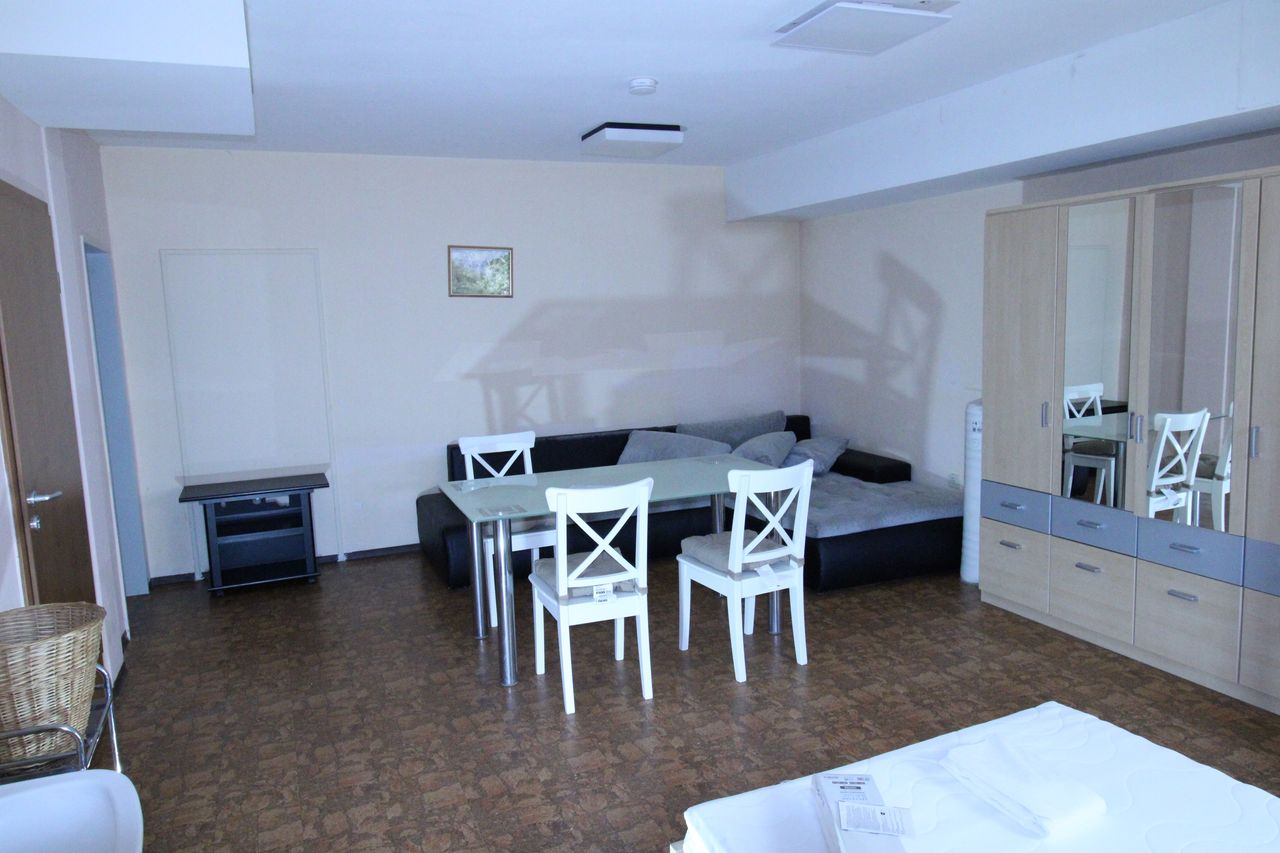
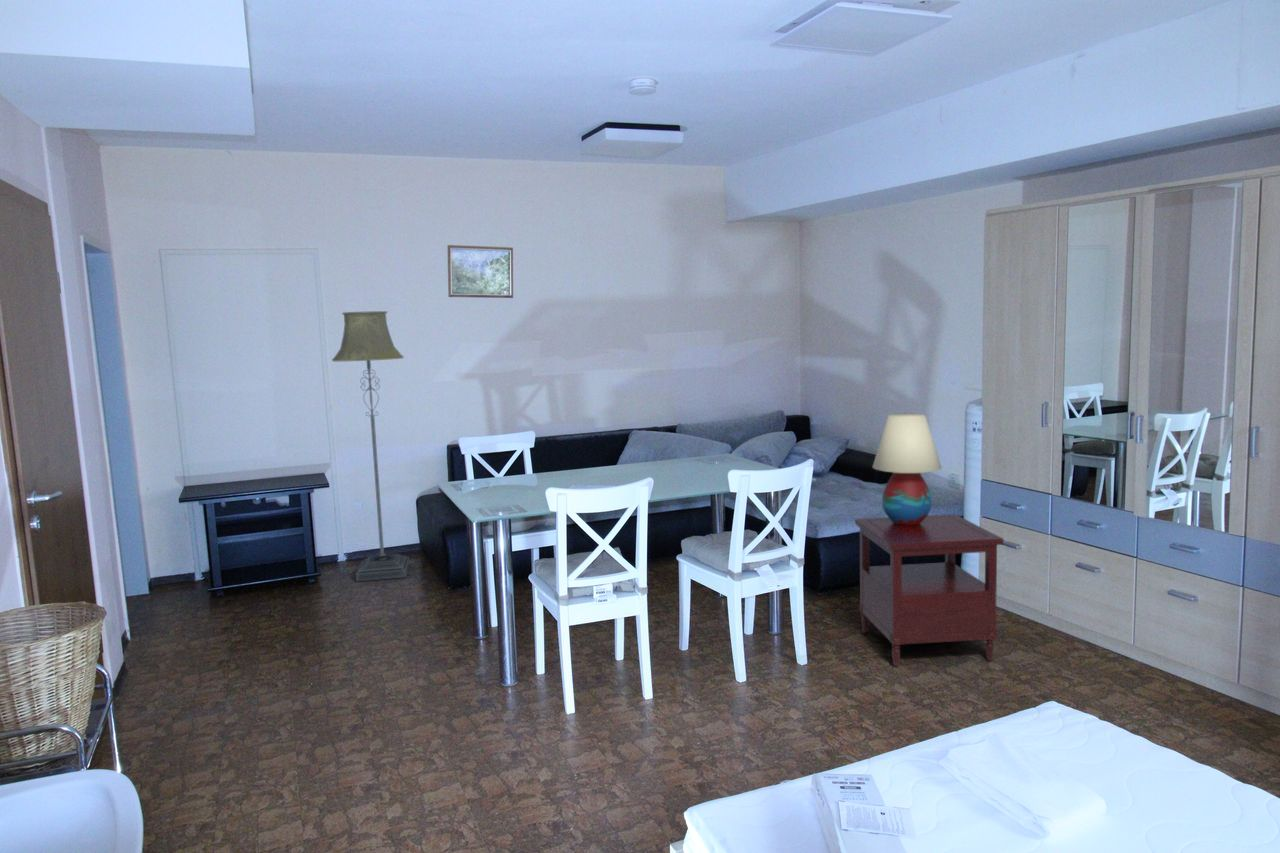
+ side table [854,513,1004,668]
+ floor lamp [331,310,410,582]
+ table lamp [871,413,943,526]
